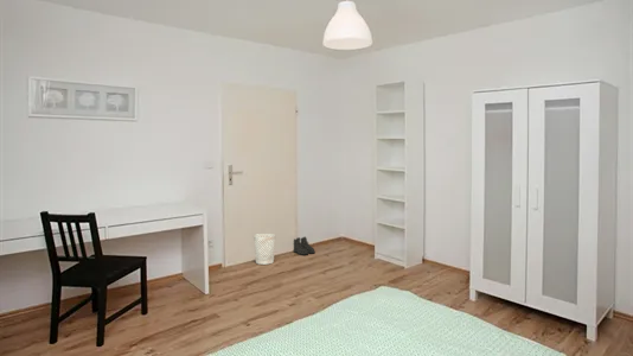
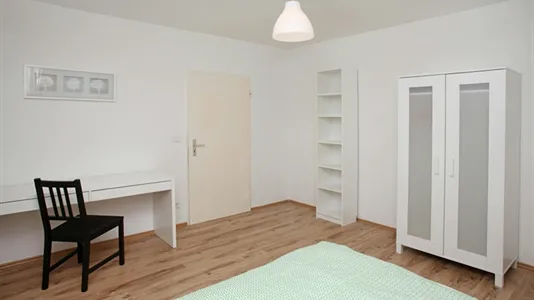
- boots [292,235,316,256]
- wastebasket [252,233,276,266]
